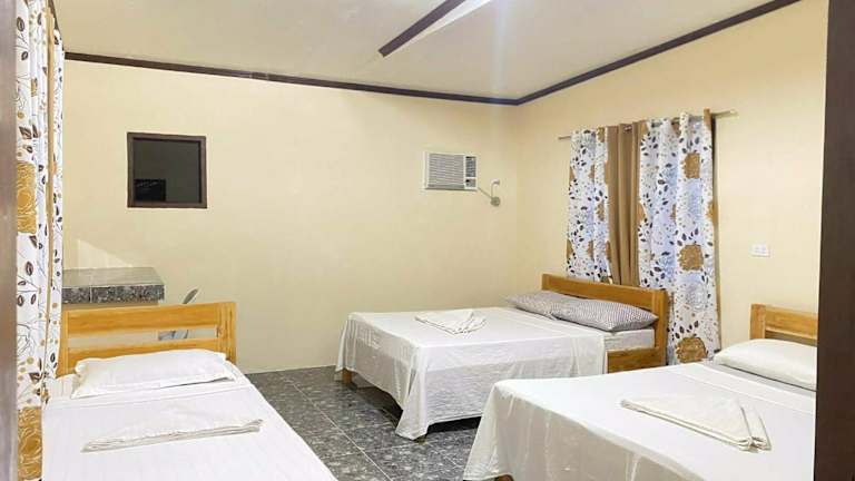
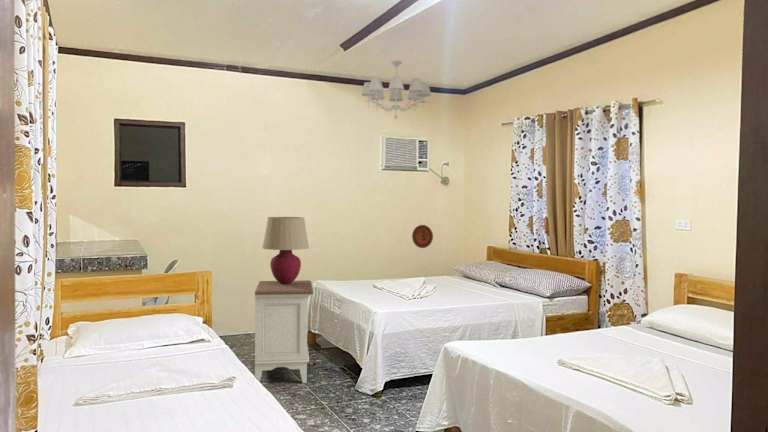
+ decorative plate [411,224,434,249]
+ nightstand [254,279,314,384]
+ chandelier [360,60,432,120]
+ table lamp [261,216,310,284]
